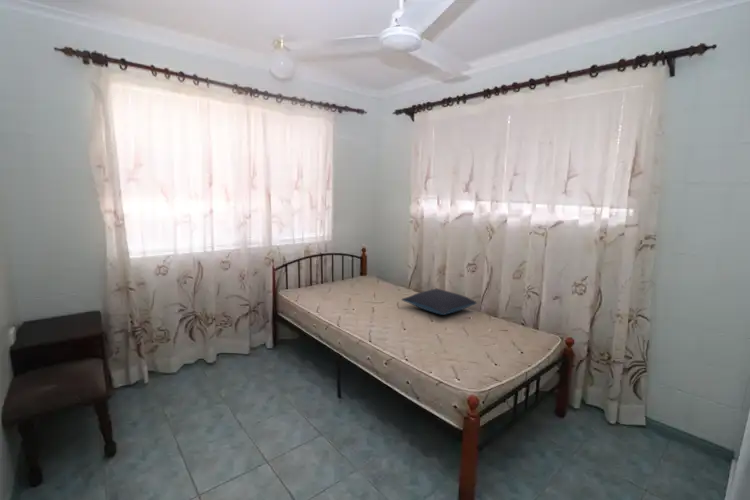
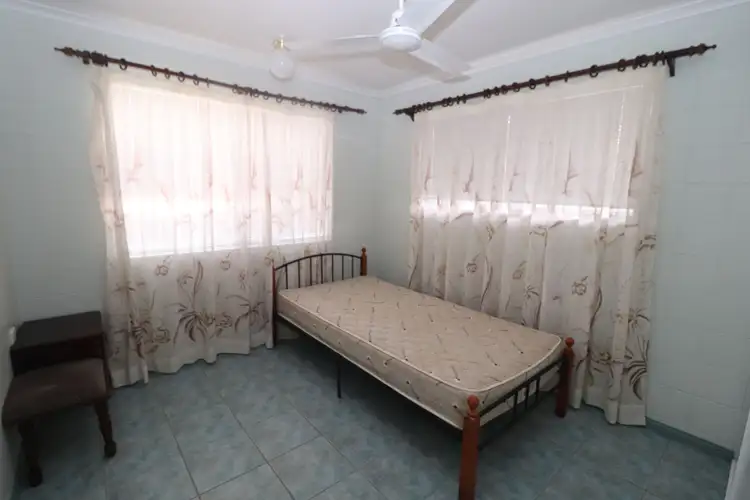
- pillow [400,288,478,316]
